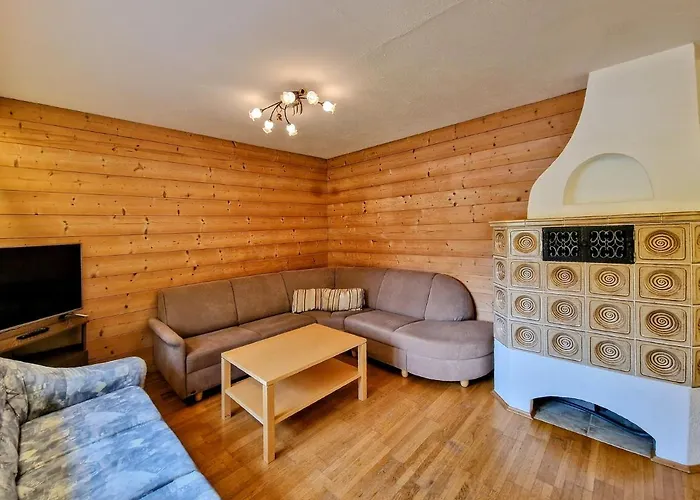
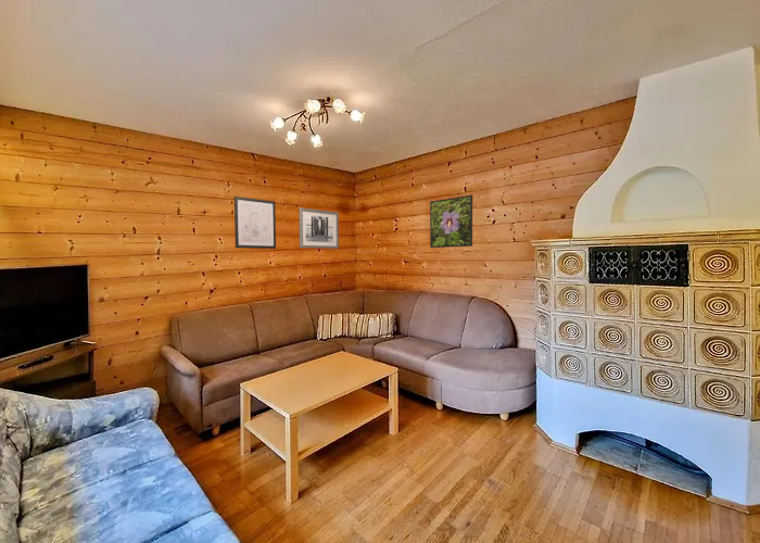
+ wall art [297,206,340,250]
+ wall art [233,195,277,250]
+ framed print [429,194,473,249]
